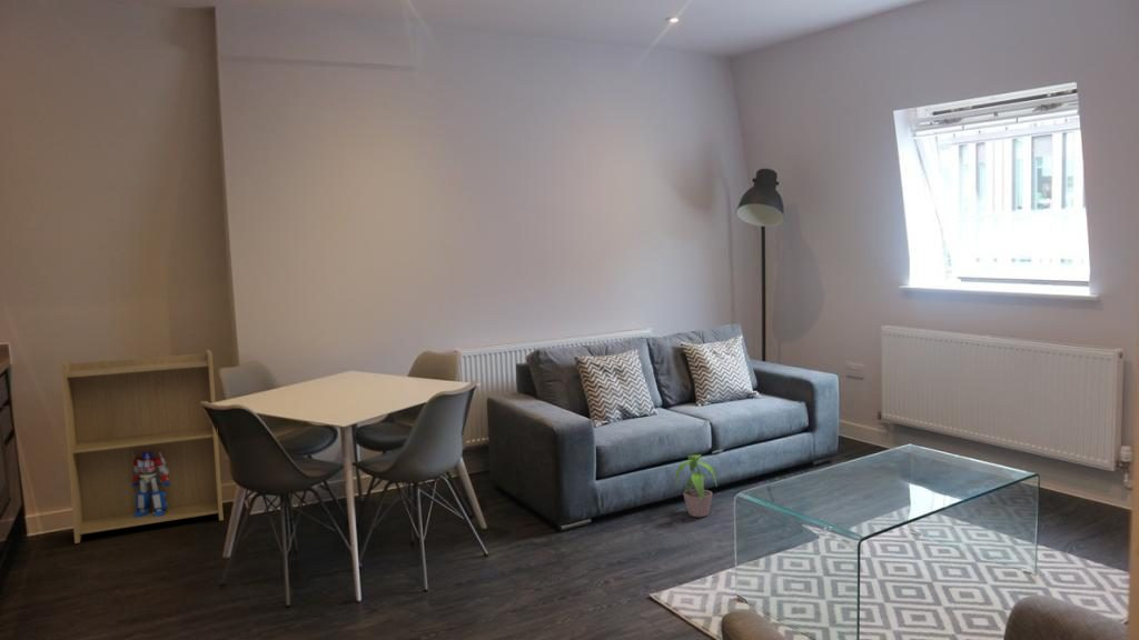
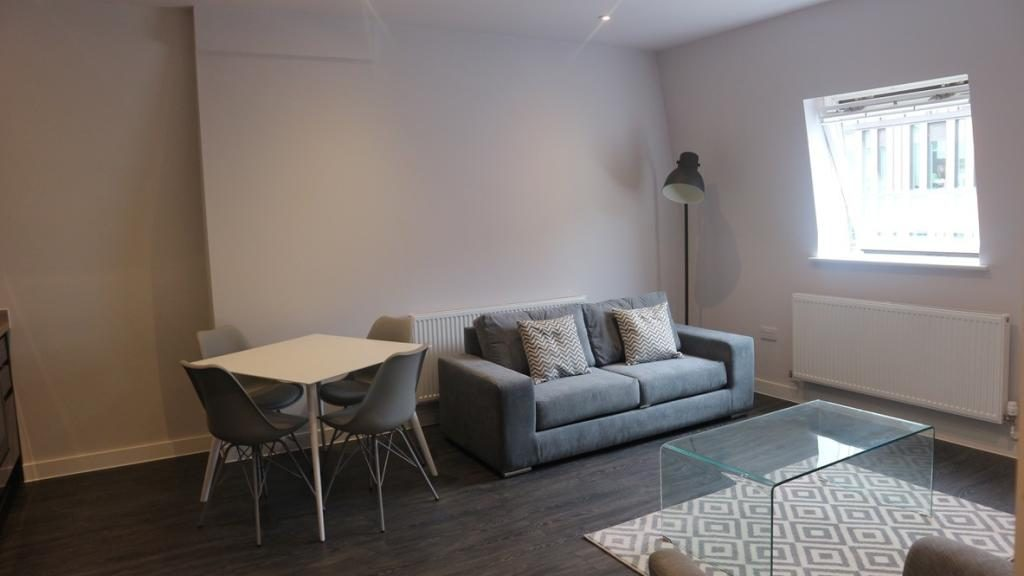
- bookshelf [59,349,225,544]
- potted plant [674,454,719,518]
